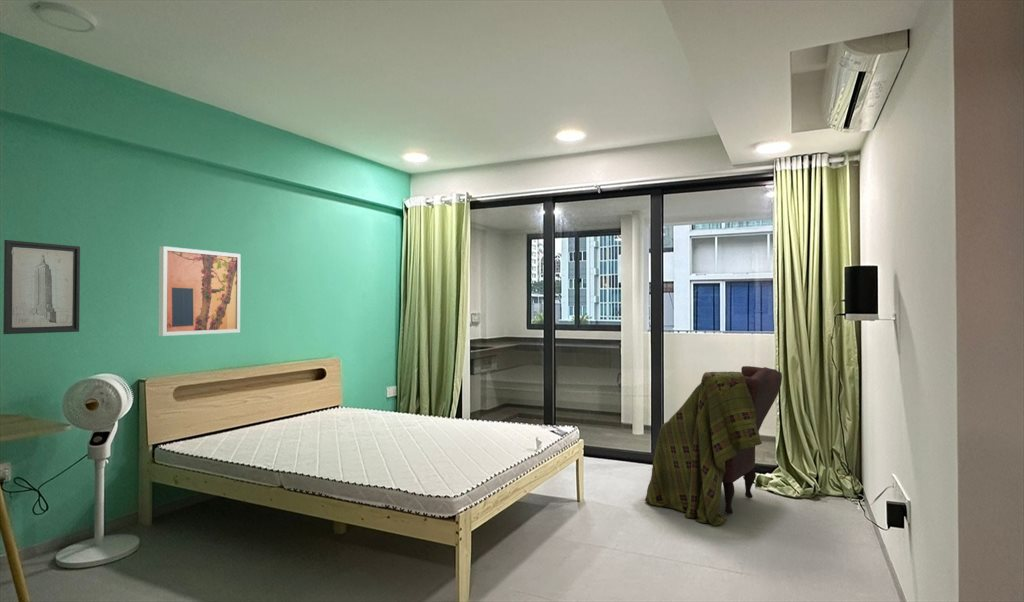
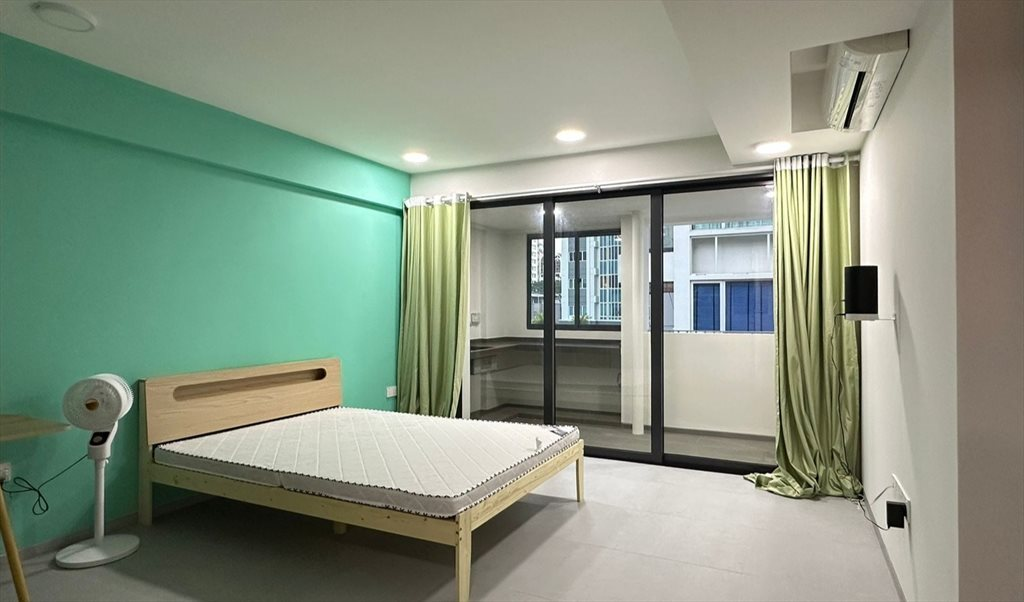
- tartan [644,365,783,527]
- wall art [158,245,242,337]
- wall art [2,239,81,335]
